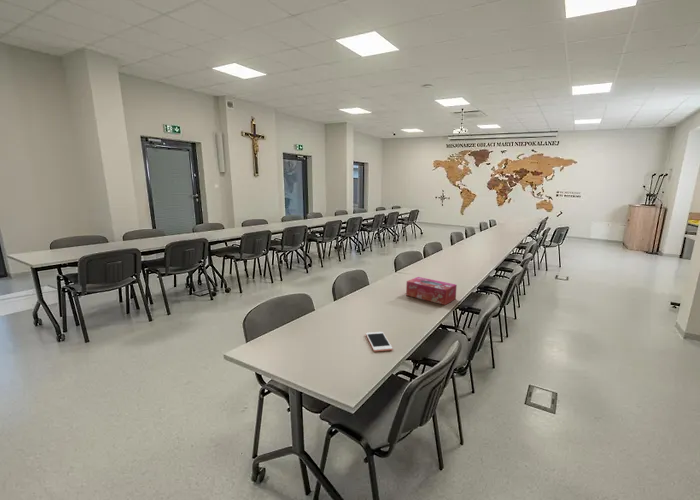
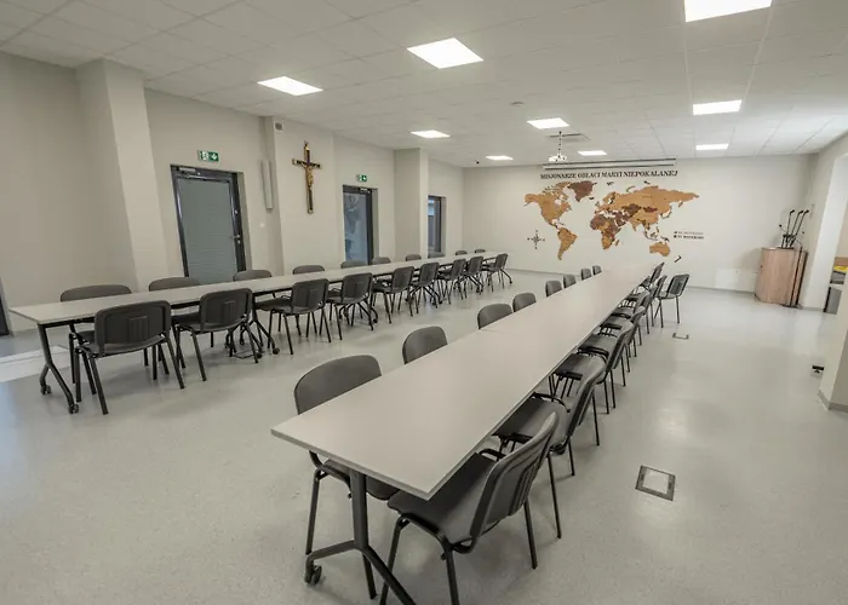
- cell phone [365,331,394,352]
- tissue box [405,276,458,306]
